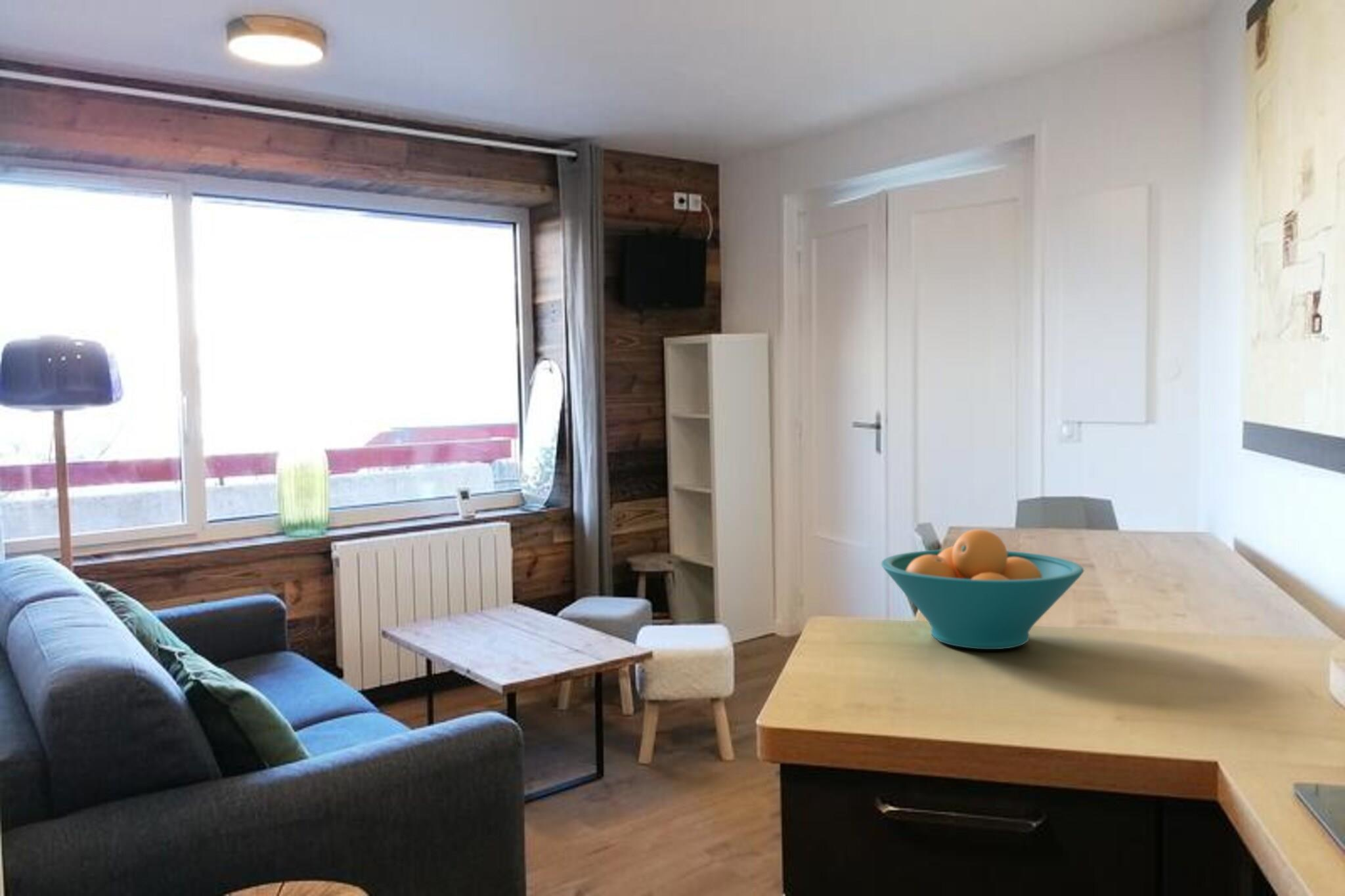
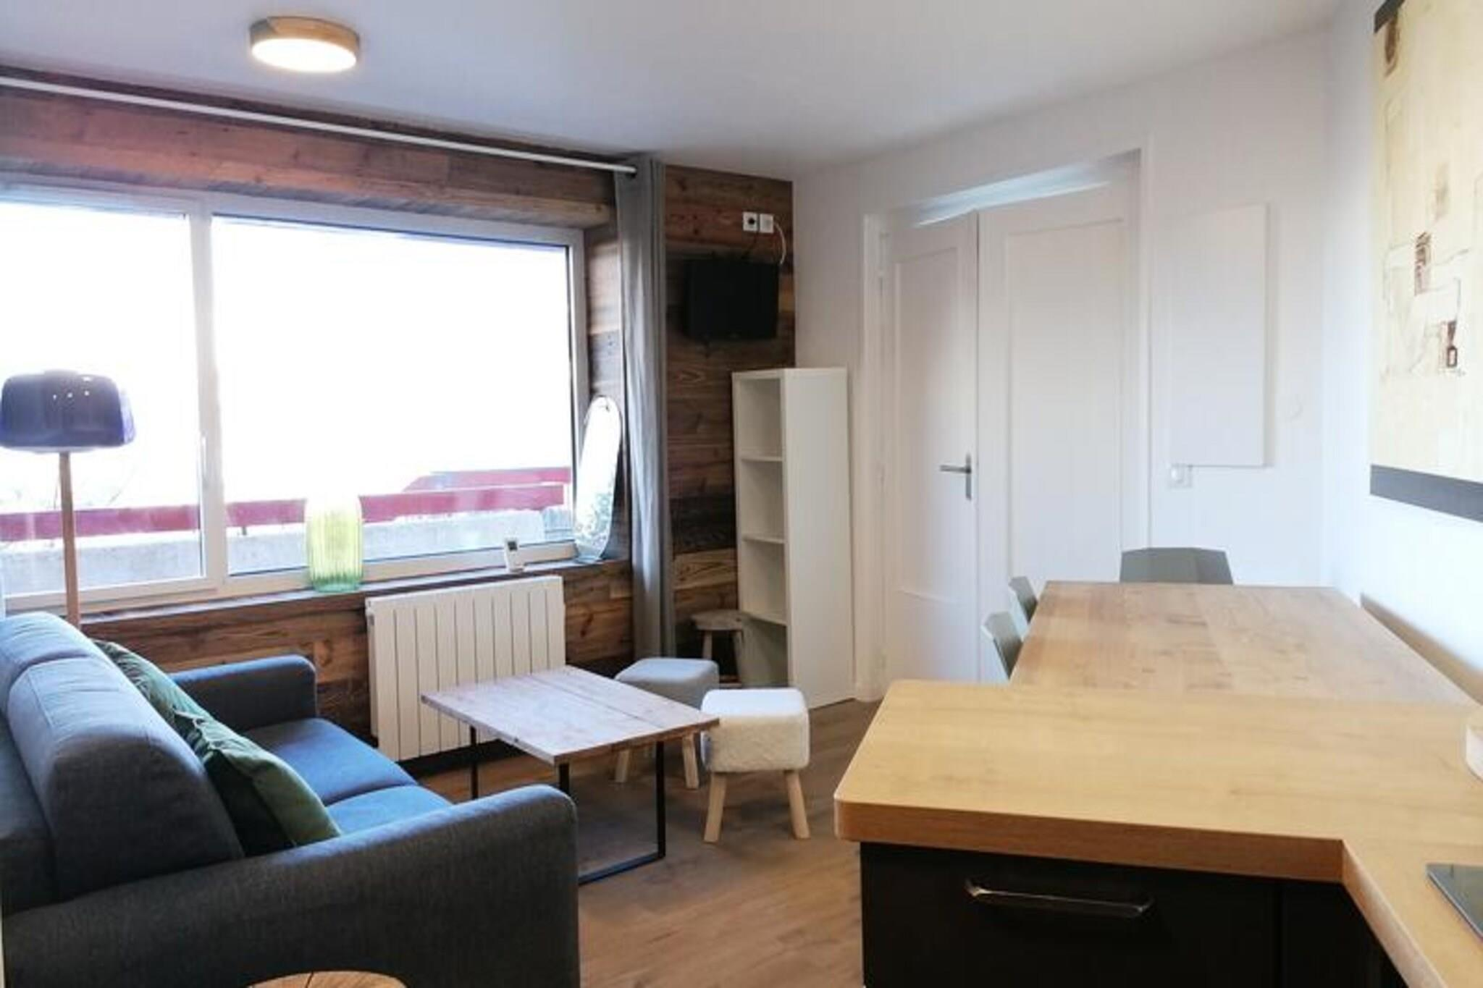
- fruit bowl [881,528,1084,650]
